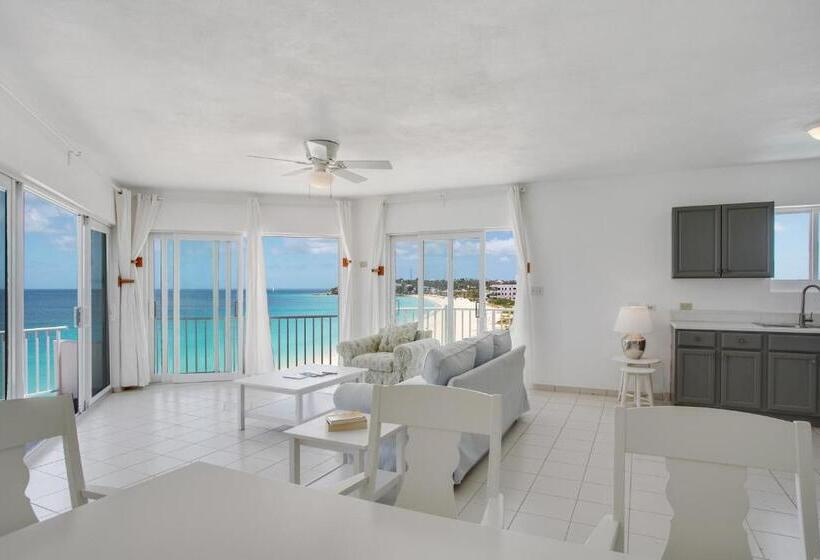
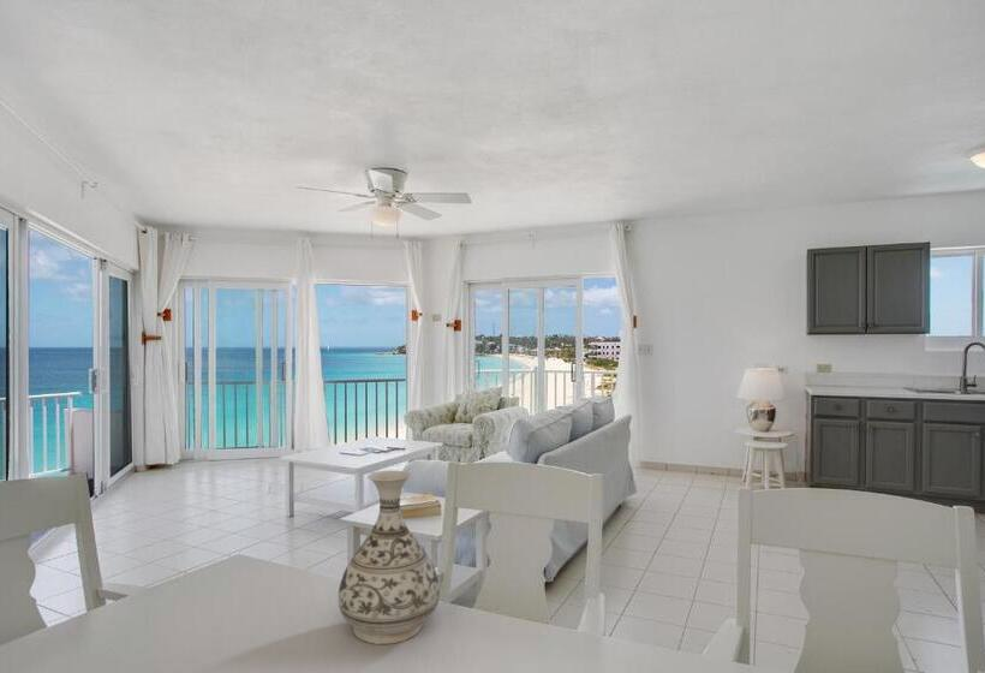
+ vase [338,469,441,645]
